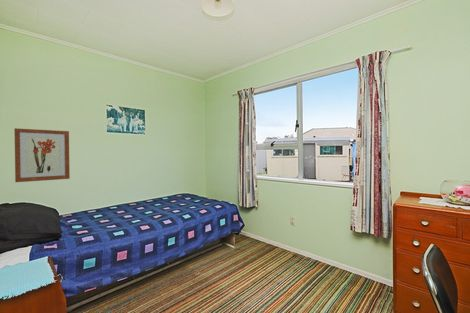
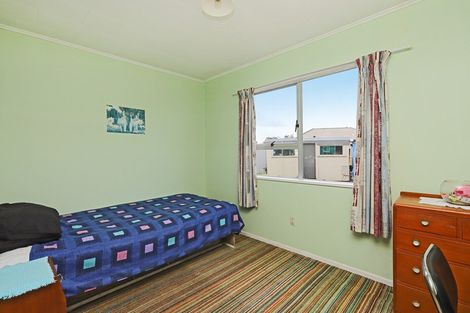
- wall art [14,127,71,183]
